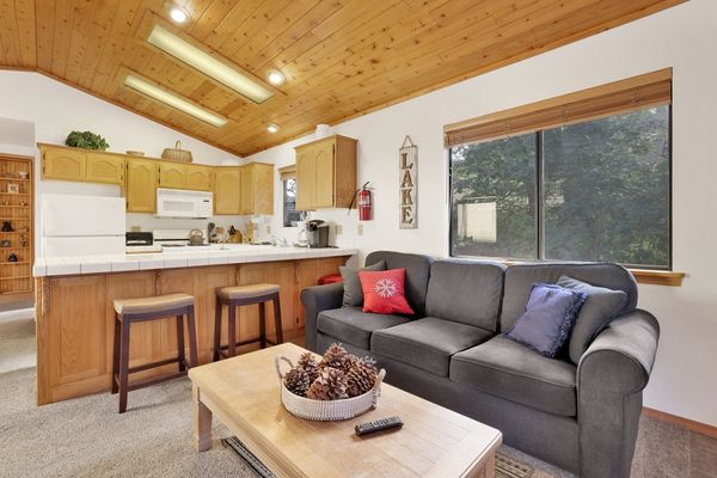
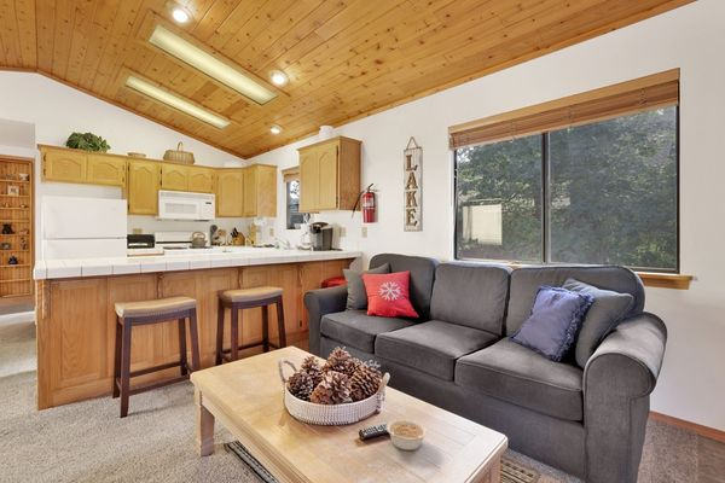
+ legume [385,418,428,452]
